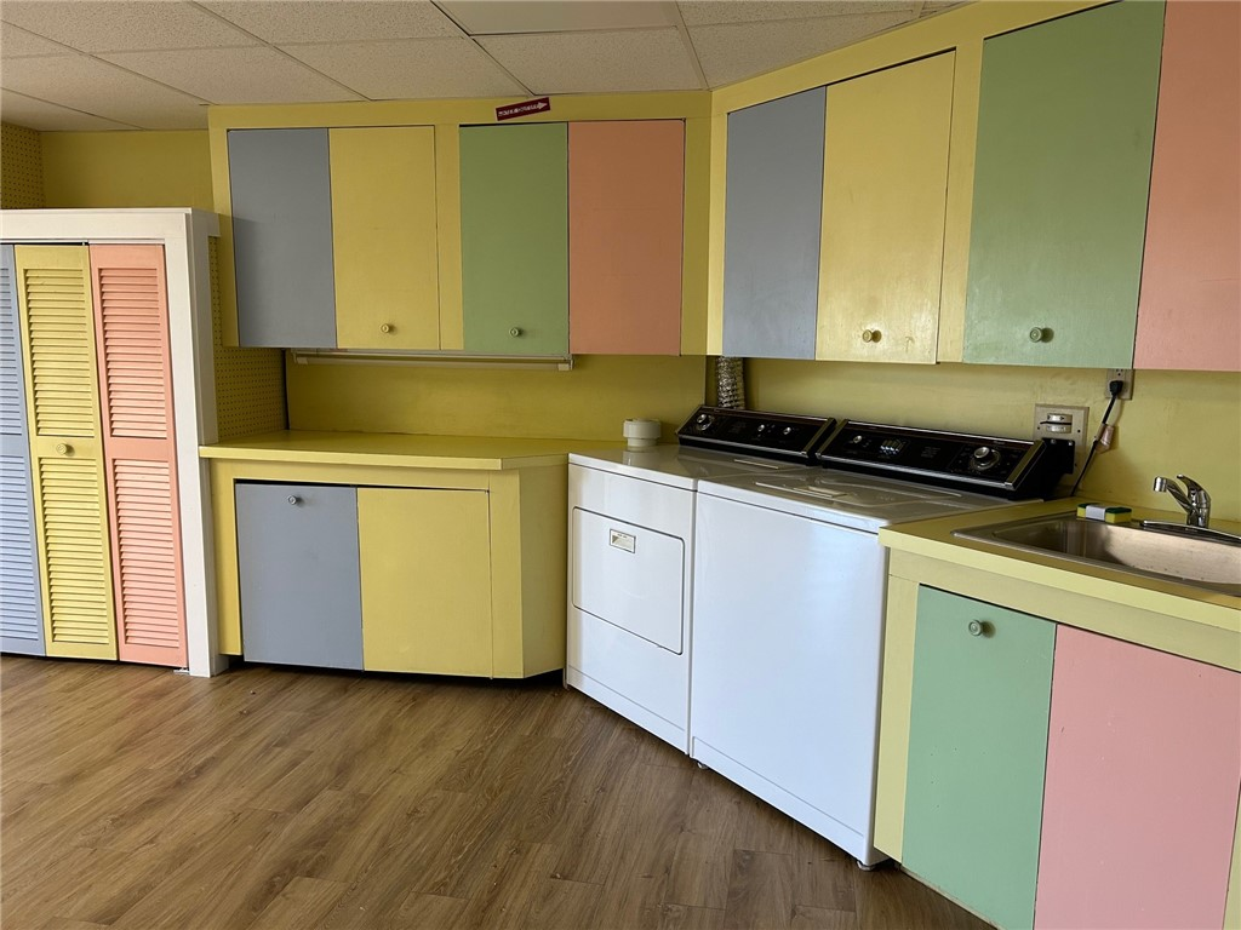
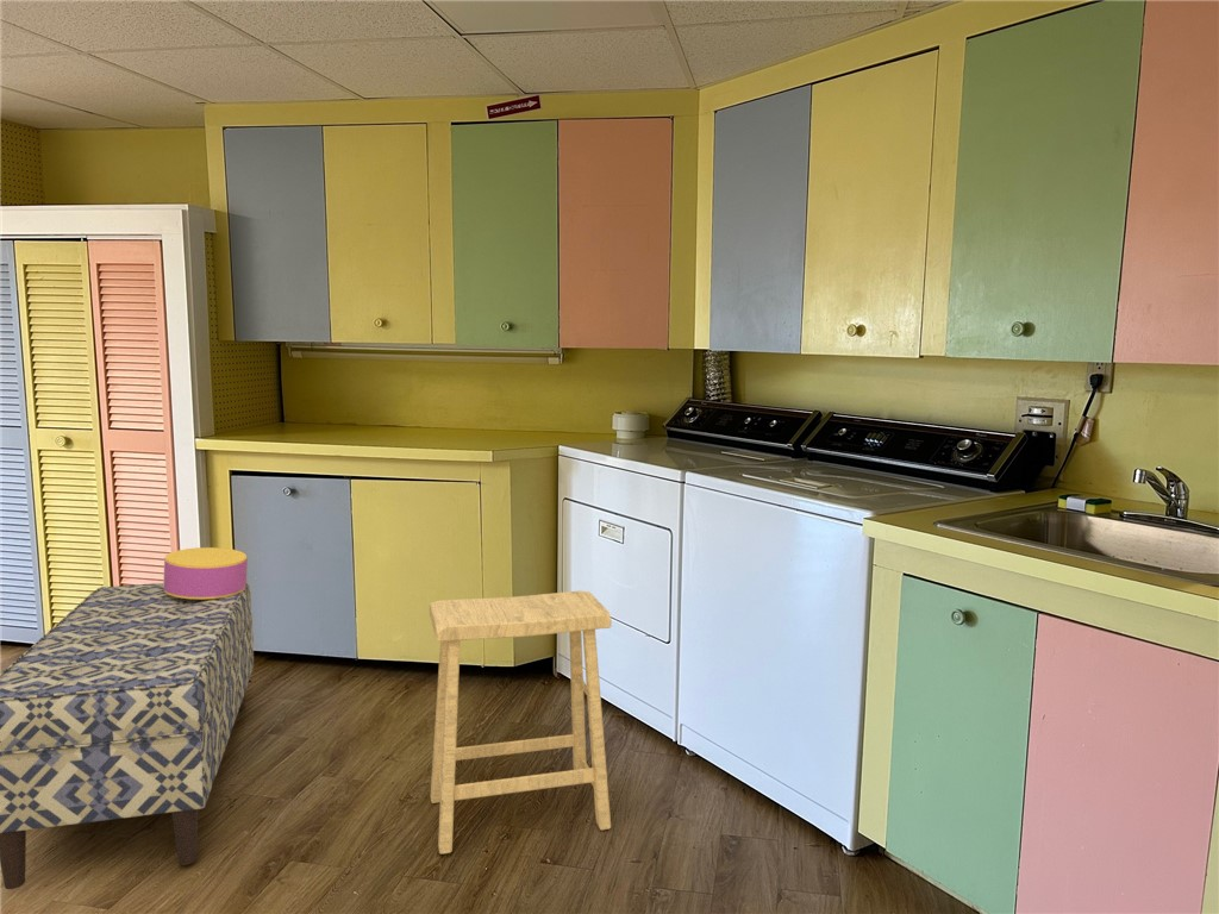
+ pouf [162,546,249,600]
+ stool [429,589,612,854]
+ bench [0,581,255,890]
